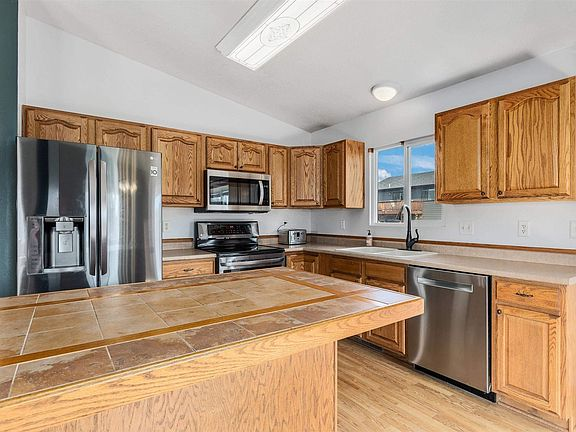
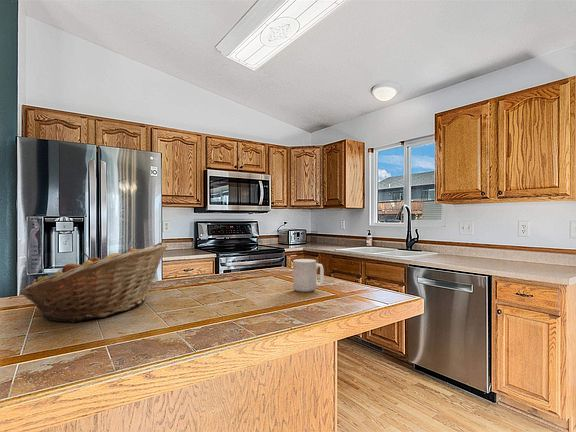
+ fruit basket [19,241,169,323]
+ mug [292,258,325,293]
